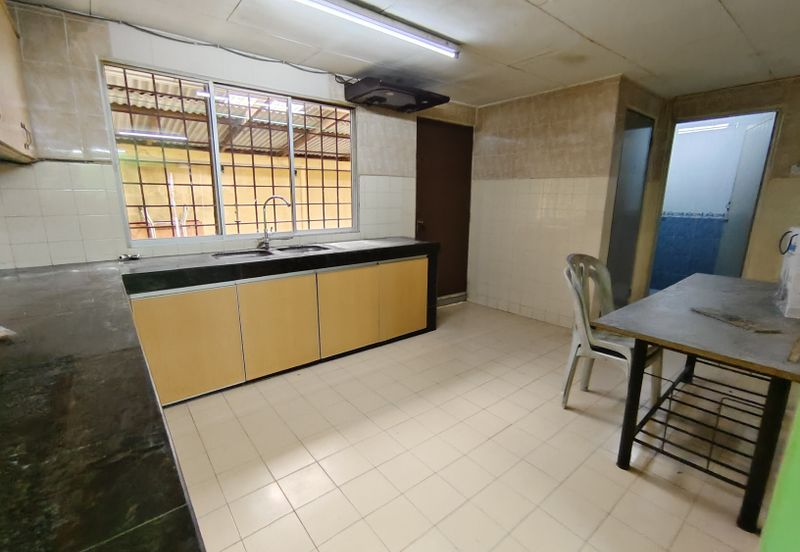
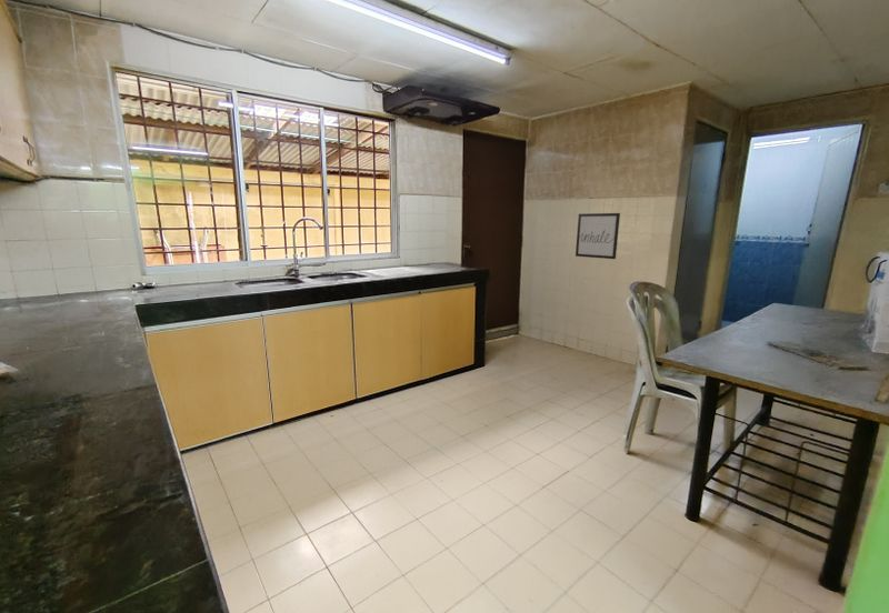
+ wall art [575,212,621,260]
